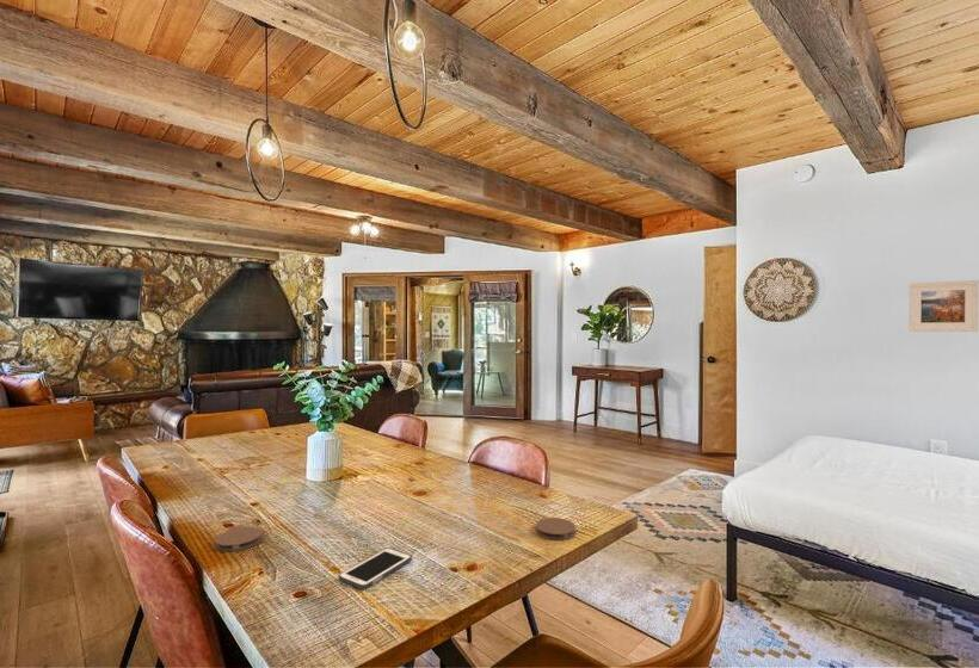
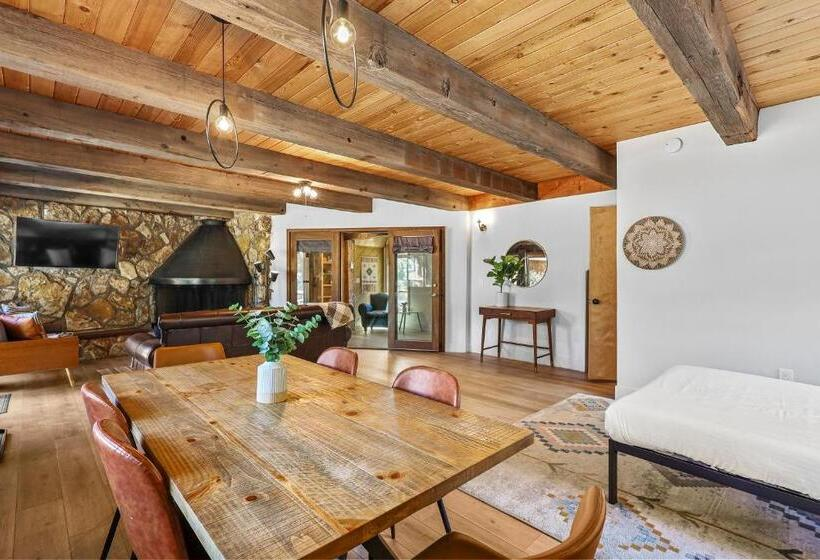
- coaster [535,517,577,540]
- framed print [907,279,979,333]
- cell phone [338,546,413,590]
- coaster [214,526,264,552]
